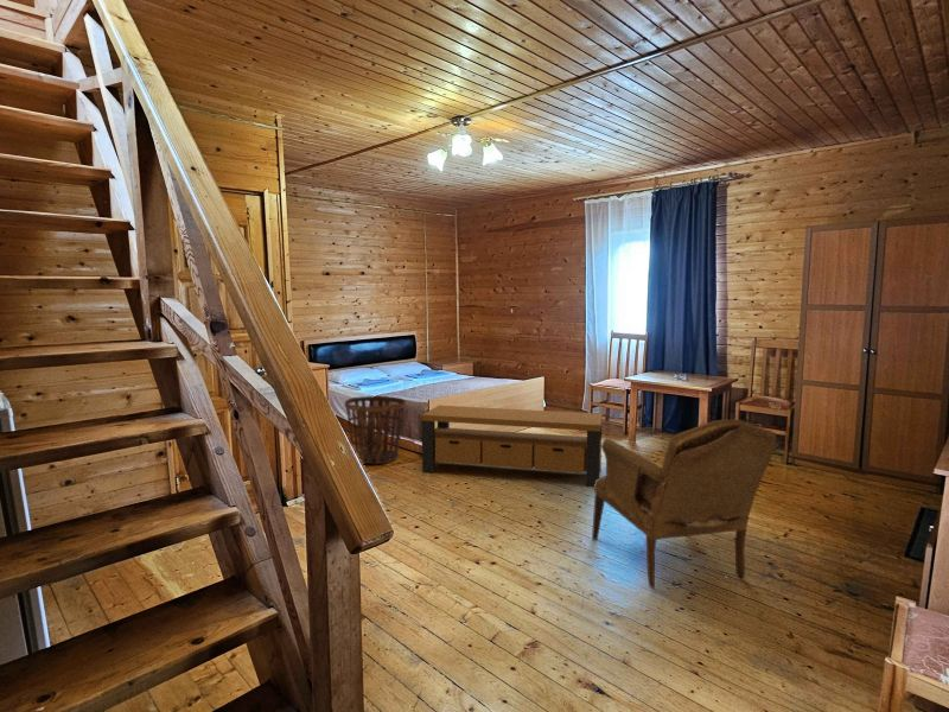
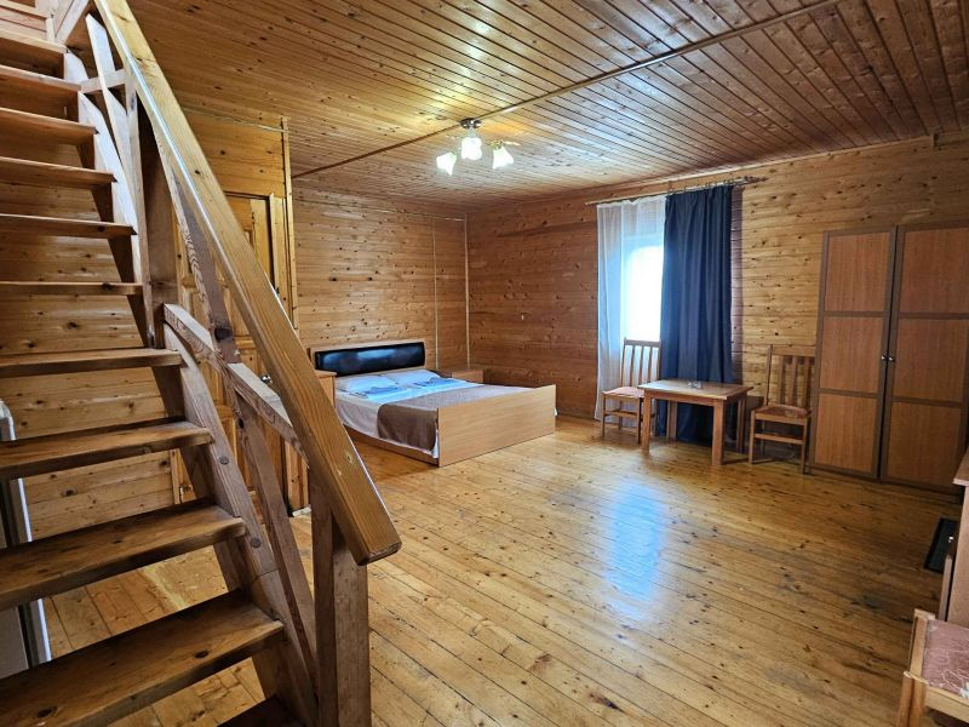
- basket [344,395,407,465]
- armchair [591,418,777,590]
- bench [421,405,604,488]
